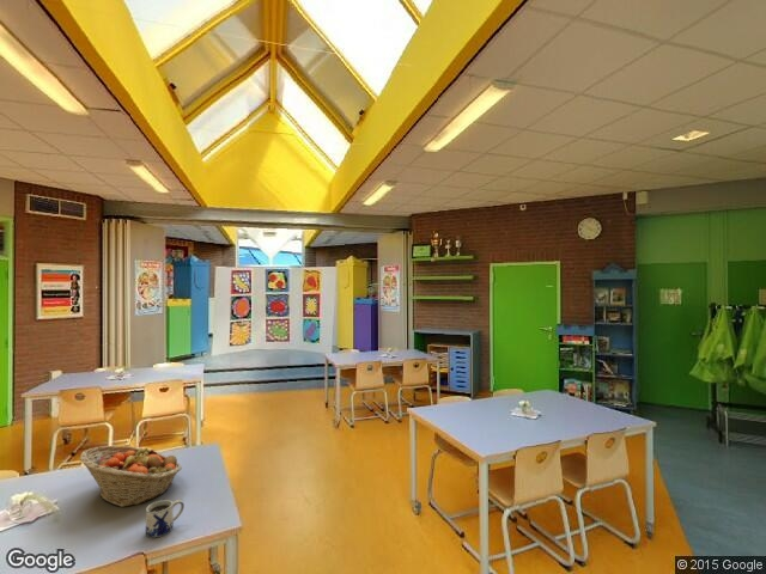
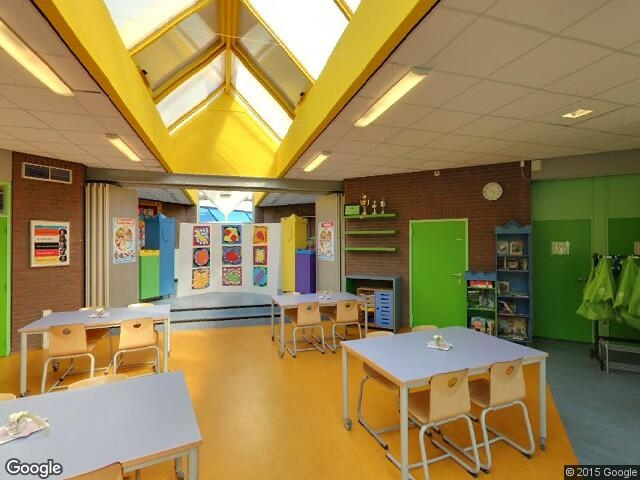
- fruit basket [79,445,183,508]
- mug [145,499,186,539]
